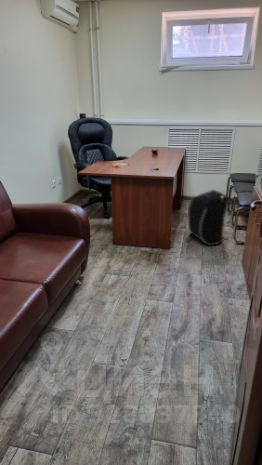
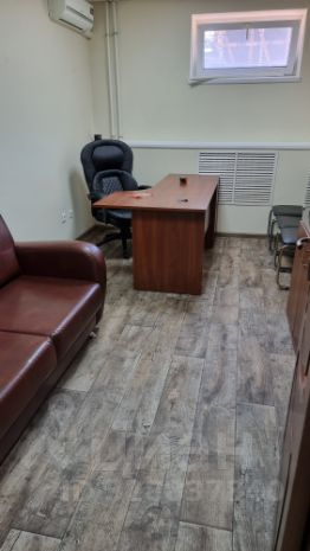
- backpack [187,189,229,247]
